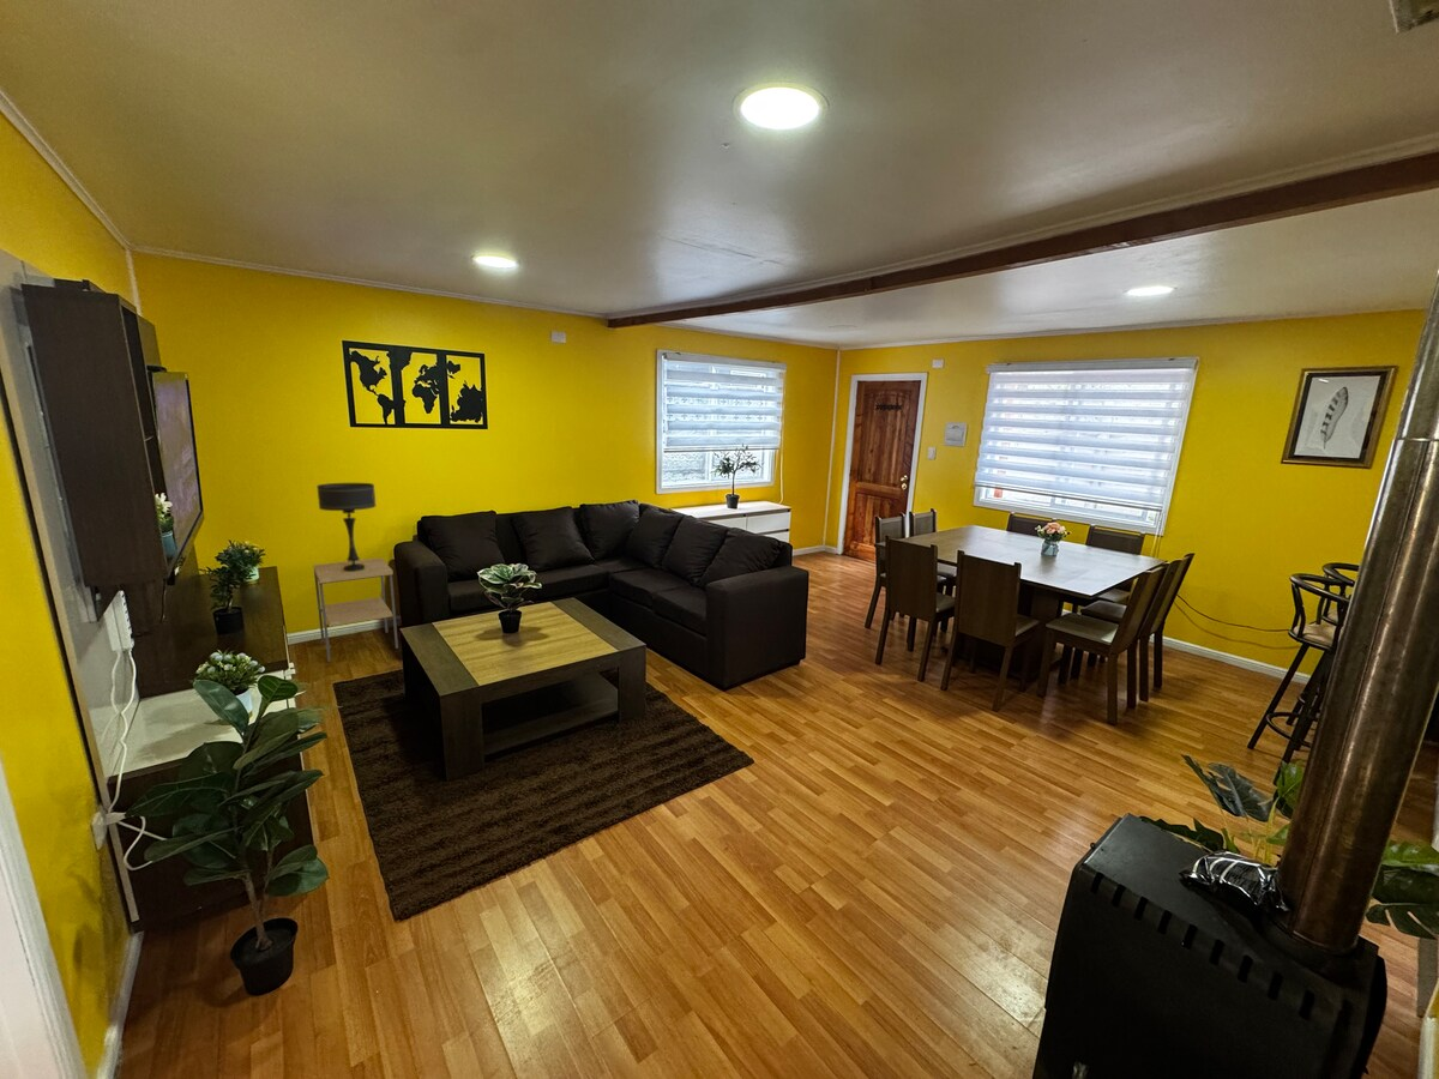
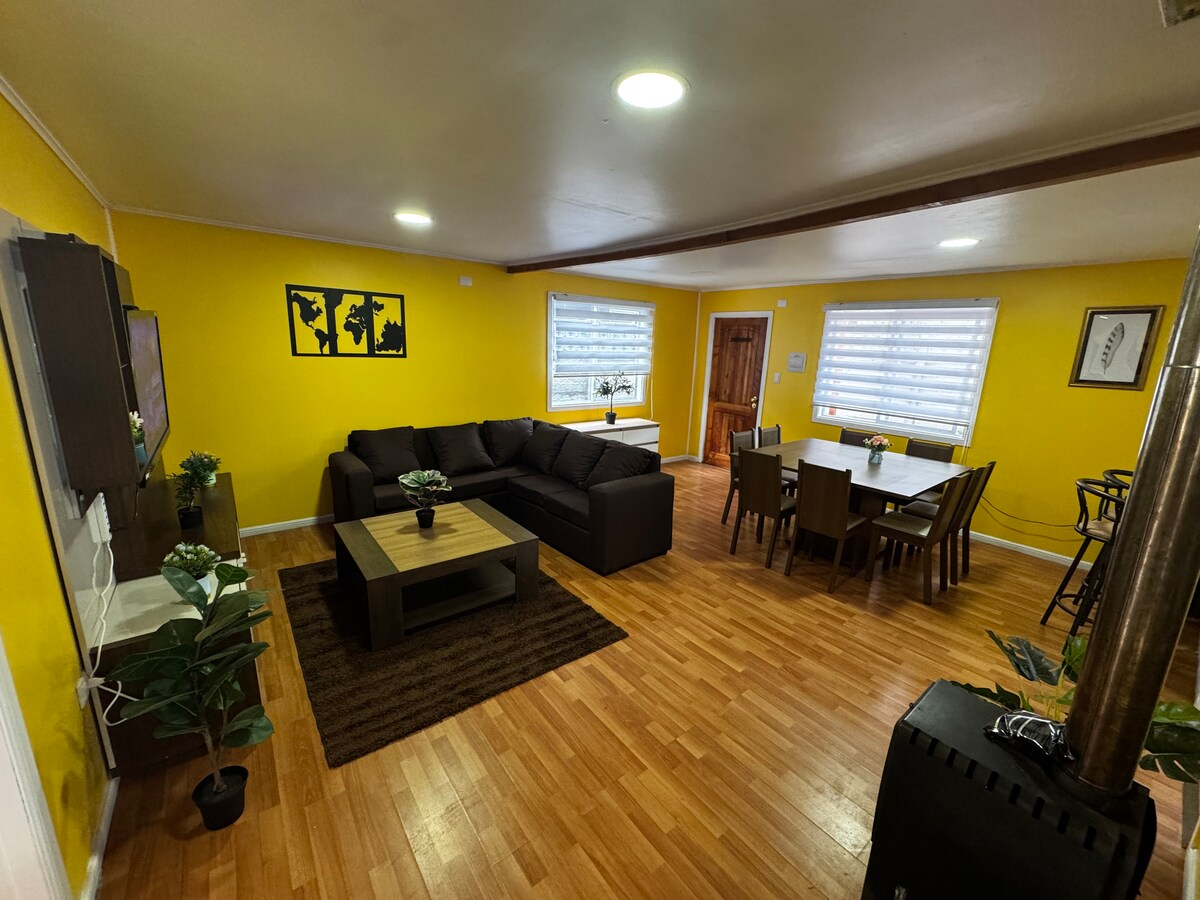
- table lamp [315,482,377,572]
- side table [312,557,399,663]
